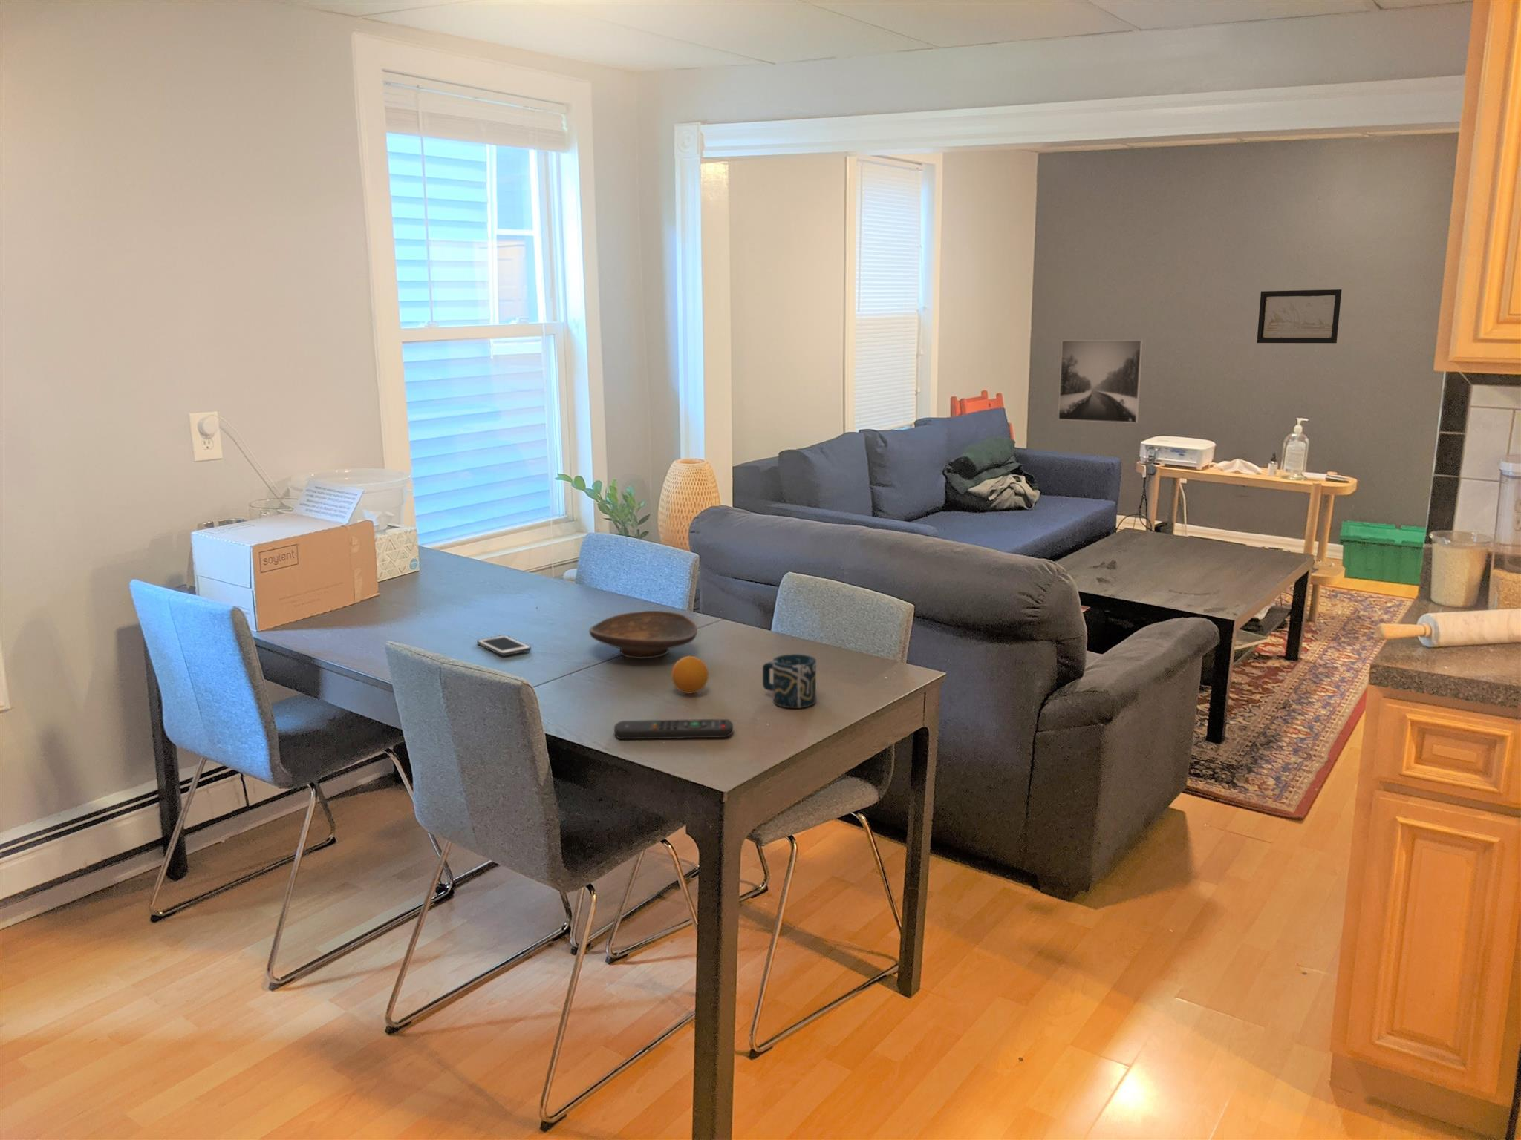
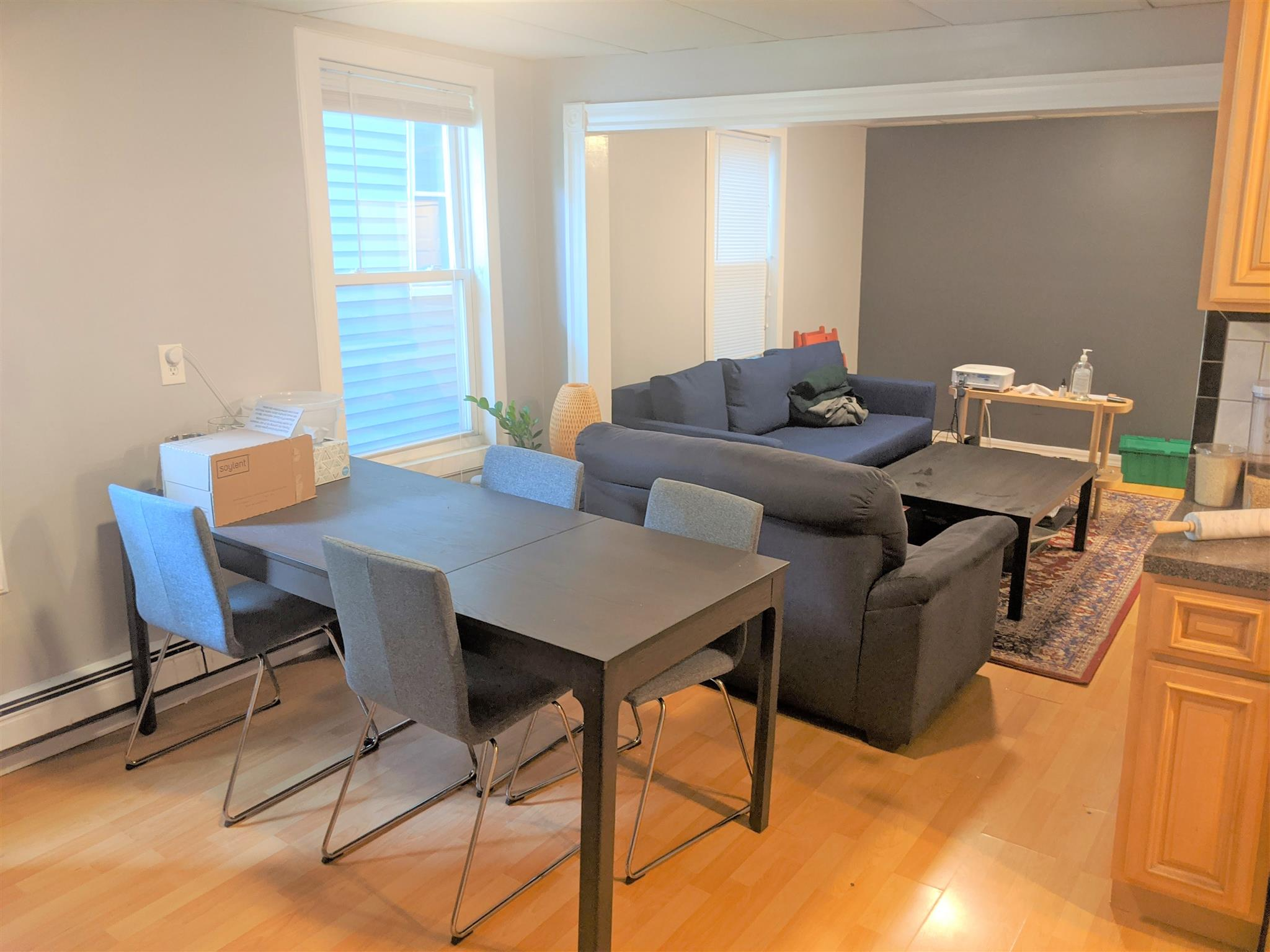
- wall art [1256,289,1343,344]
- cup [762,653,817,709]
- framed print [1058,339,1144,424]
- fruit [671,655,709,695]
- decorative bowl [588,610,698,659]
- cell phone [475,635,532,657]
- remote control [613,718,734,740]
